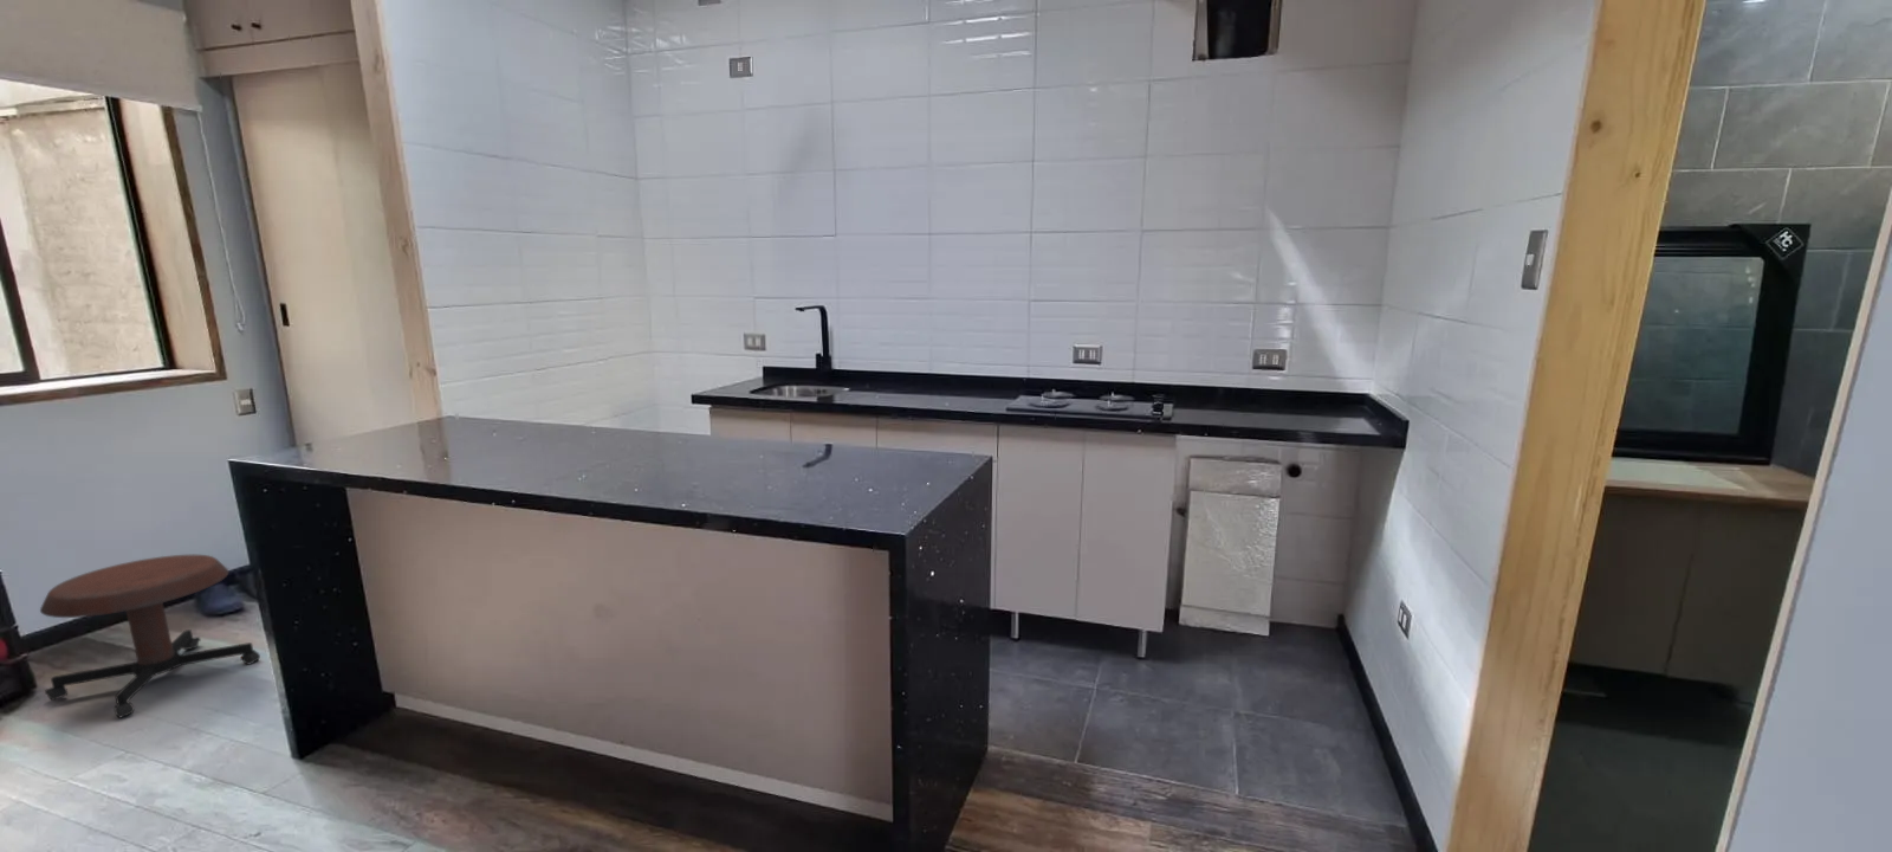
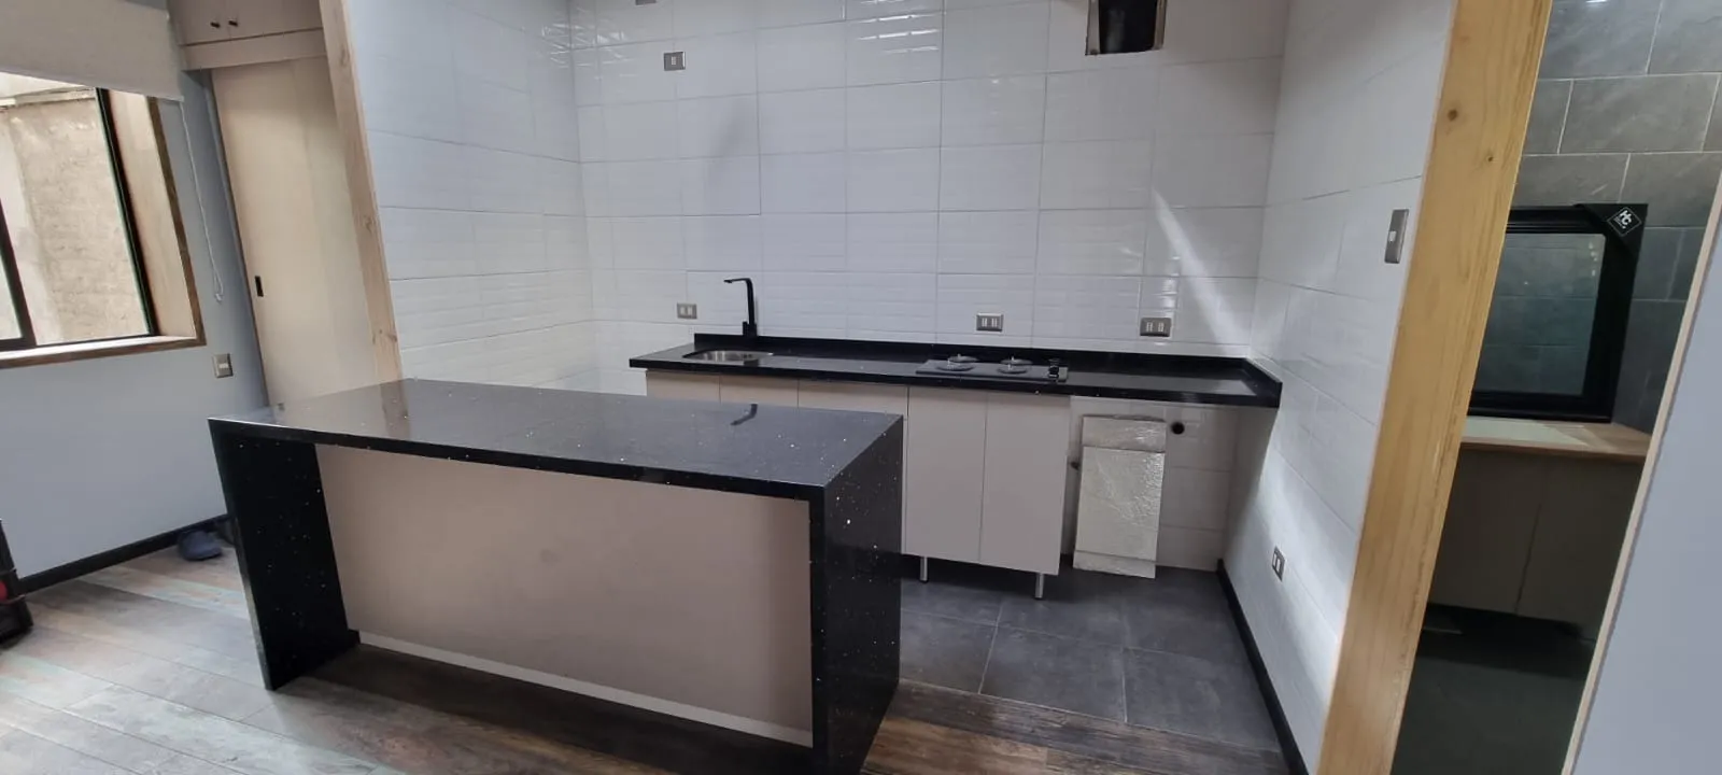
- stool [39,554,262,719]
